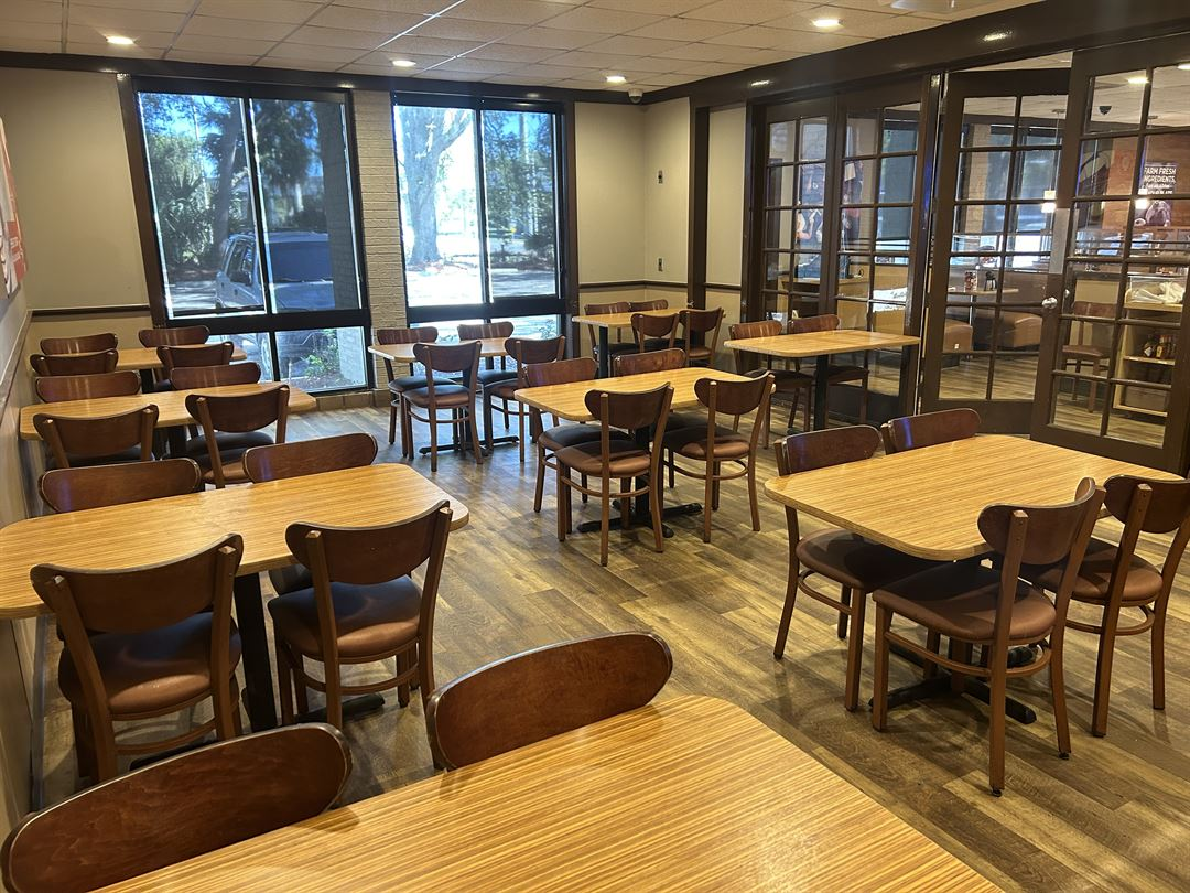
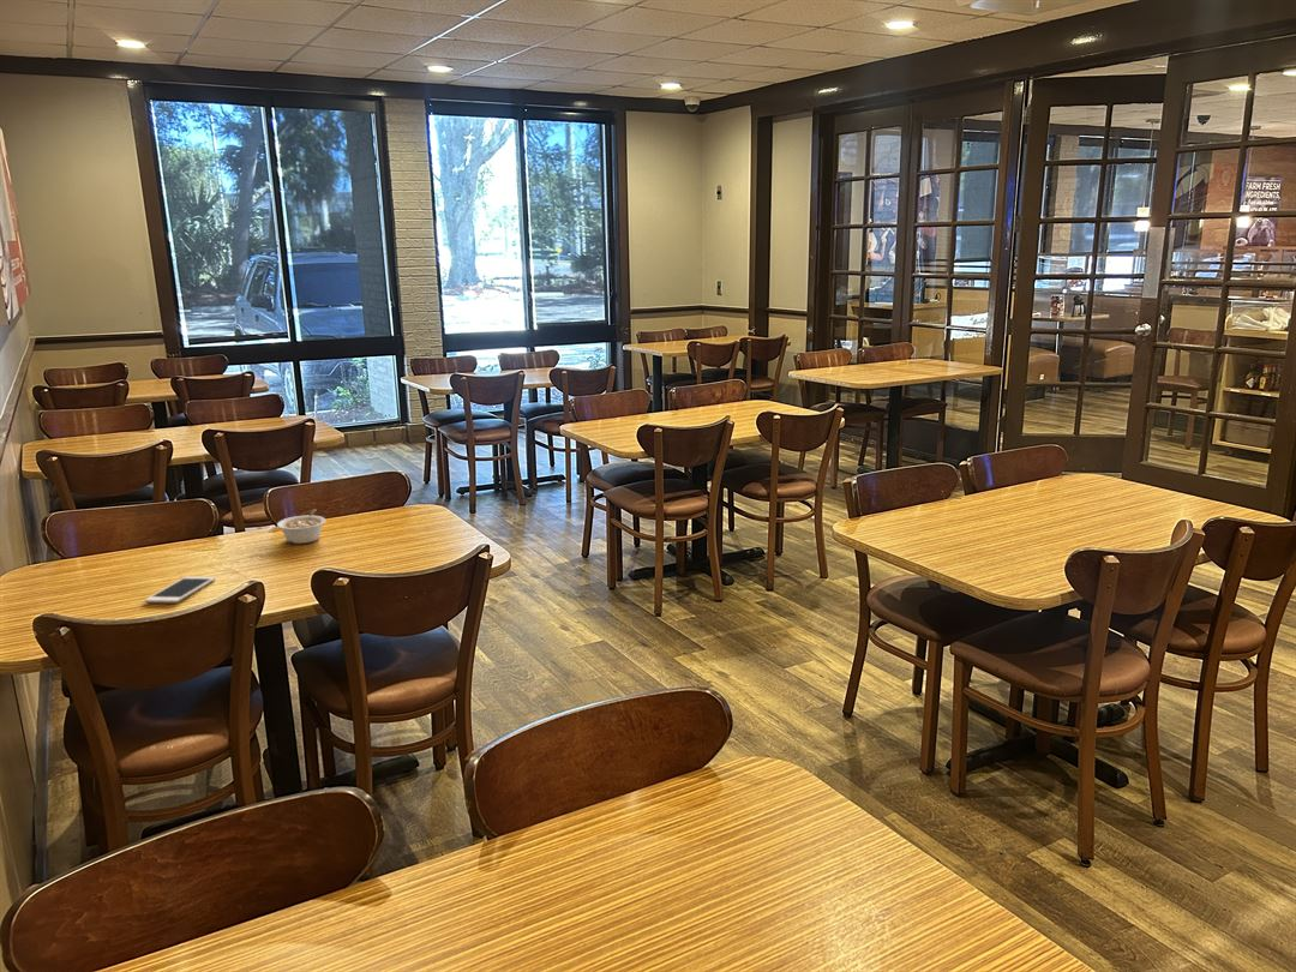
+ cell phone [144,576,217,604]
+ legume [276,508,326,545]
